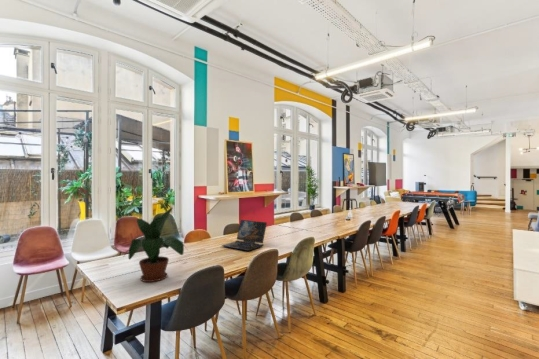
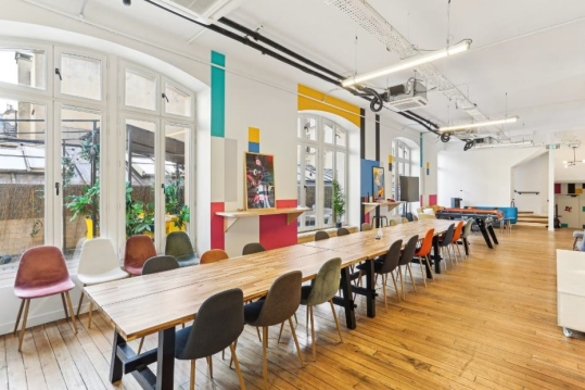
- potted plant [123,206,188,283]
- laptop [221,219,268,252]
